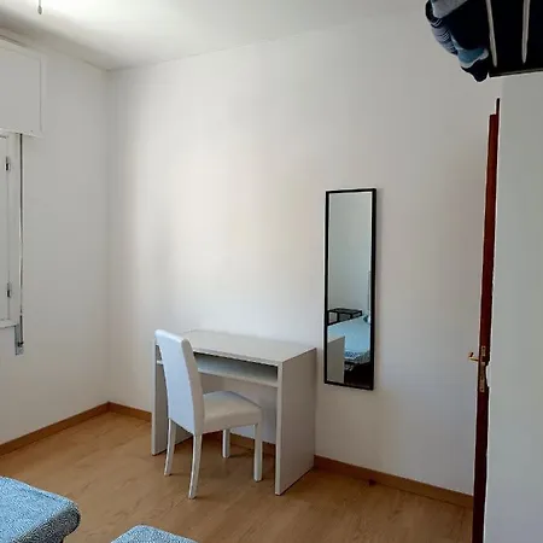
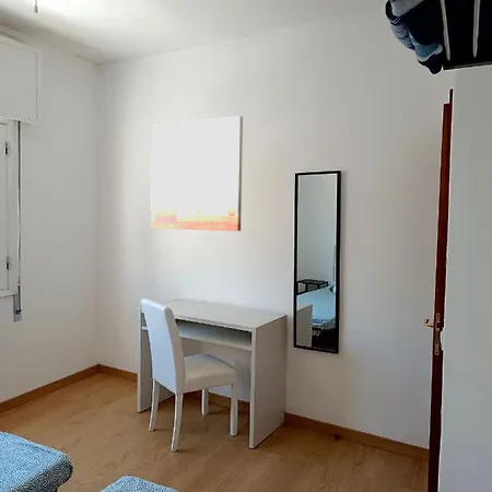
+ wall art [150,115,244,232]
